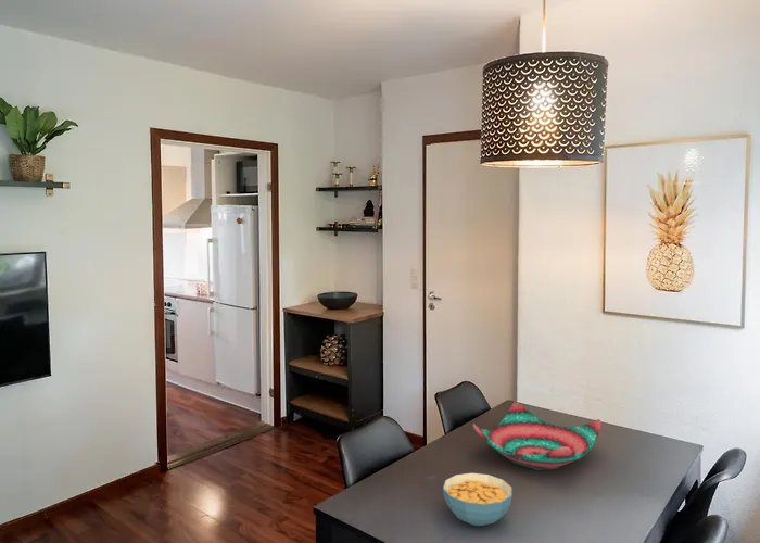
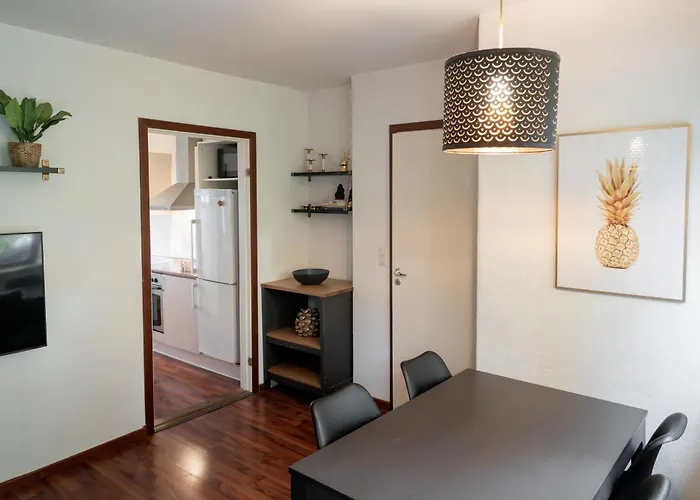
- cereal bowl [442,472,514,527]
- decorative bowl [472,402,603,471]
